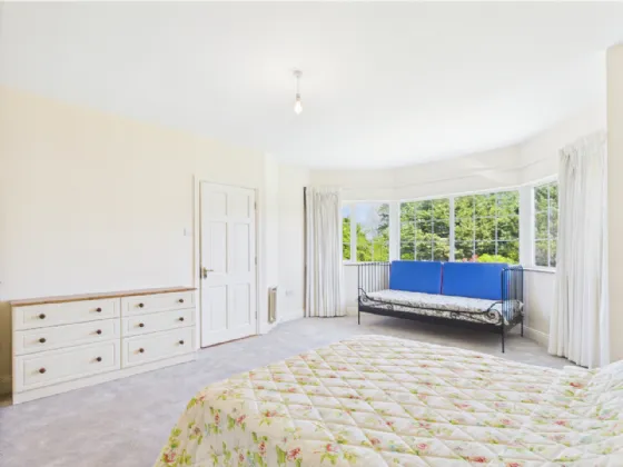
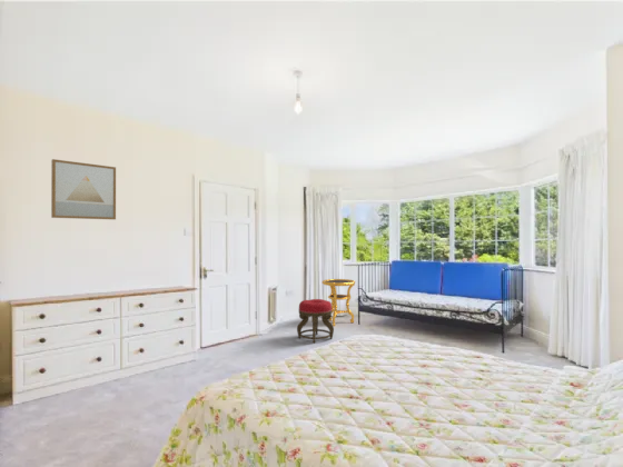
+ side table [322,278,356,327]
+ stool [296,298,335,345]
+ wall art [50,158,117,220]
